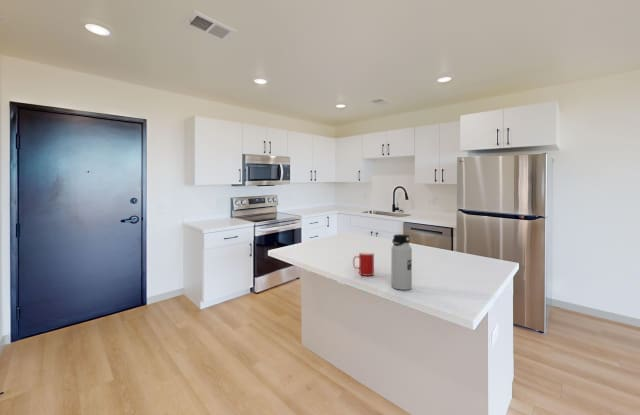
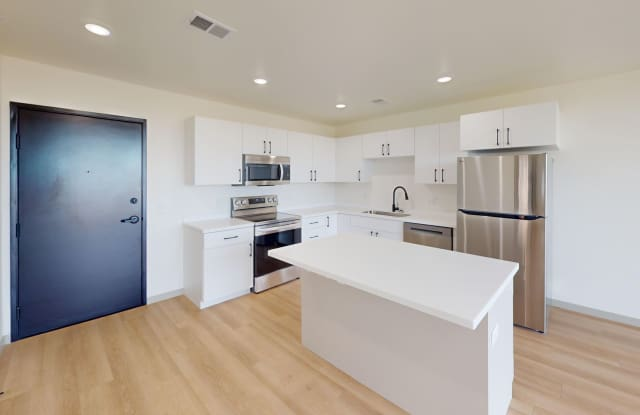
- water bottle [391,233,413,291]
- cup [352,251,375,277]
